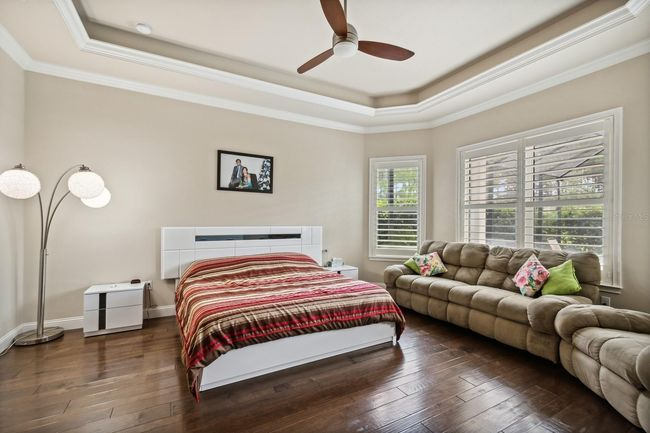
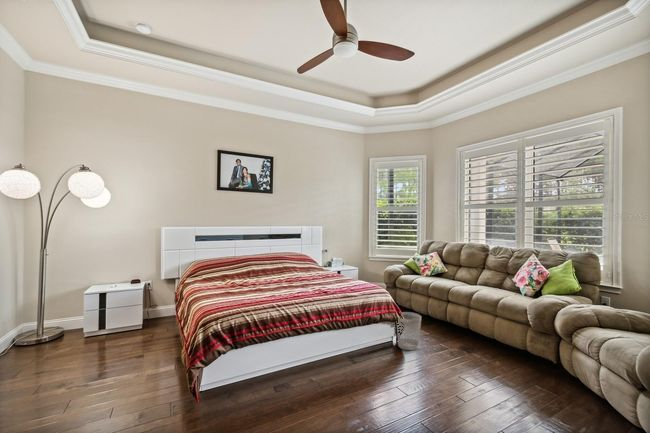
+ wastebasket [396,311,422,351]
